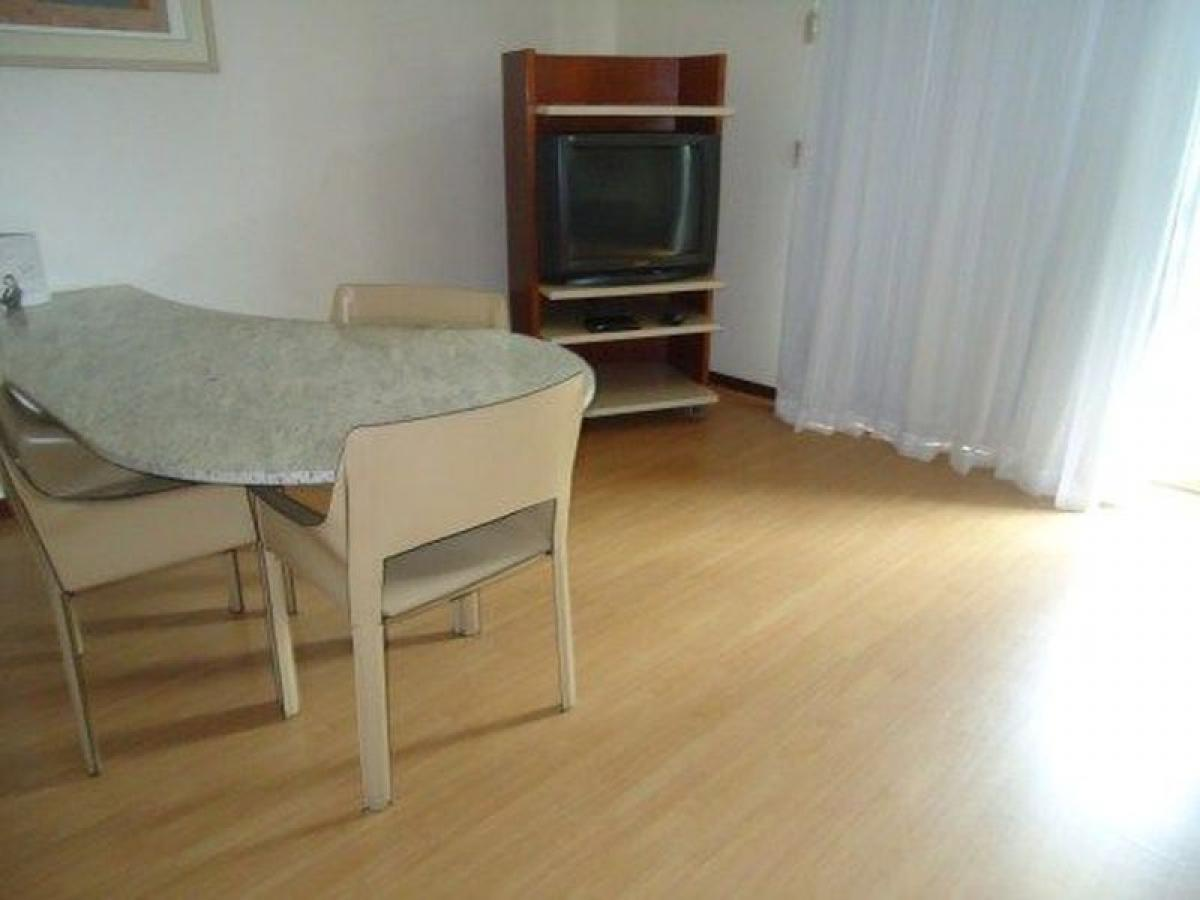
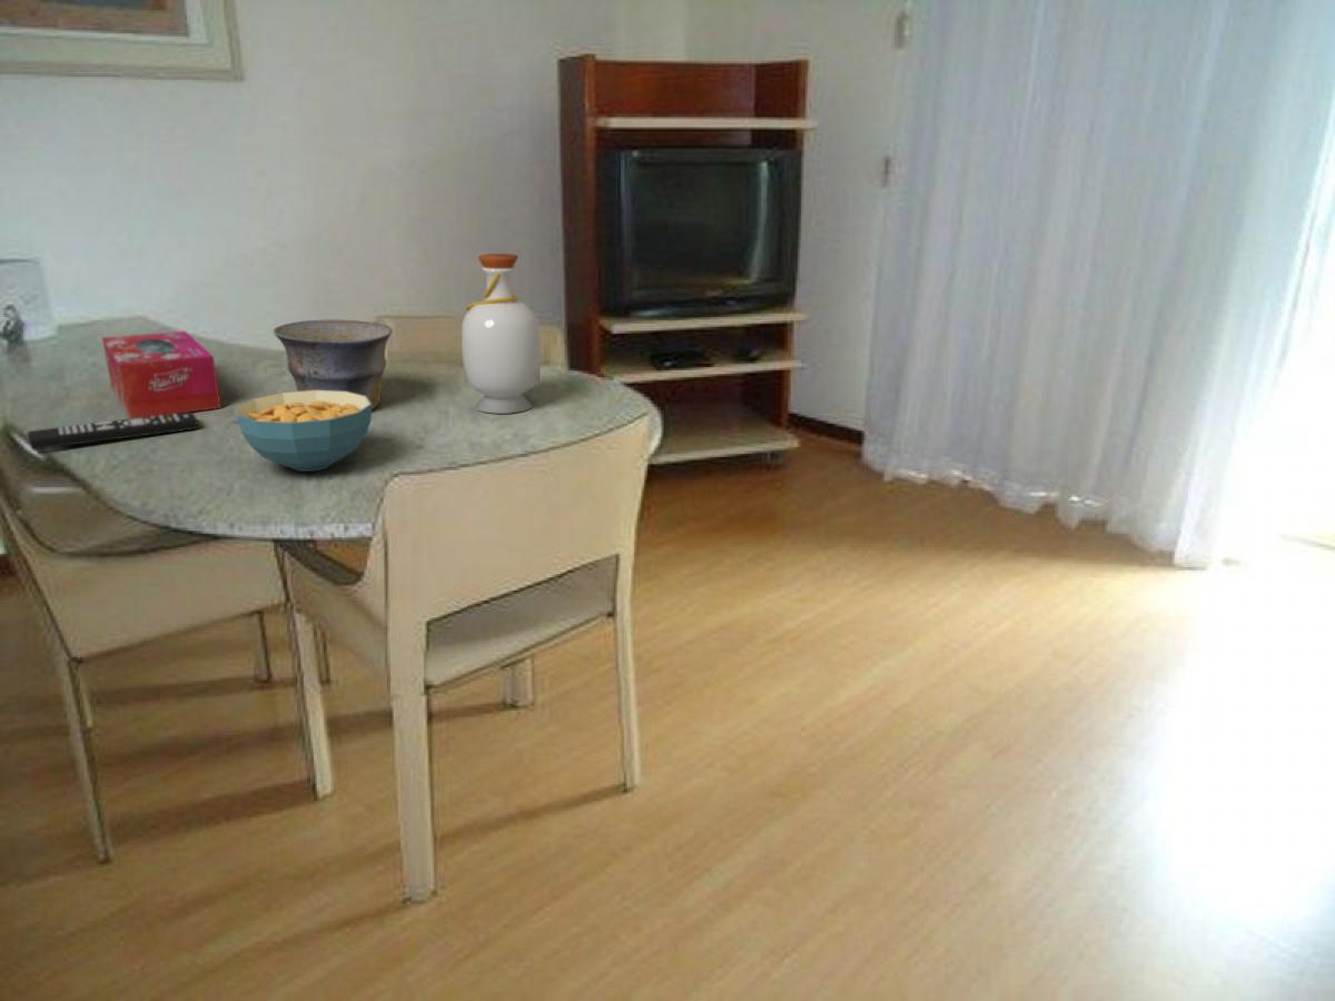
+ bowl [273,319,394,410]
+ remote control [27,412,199,450]
+ tissue box [101,330,222,418]
+ cereal bowl [235,390,373,473]
+ bottle [459,252,542,415]
